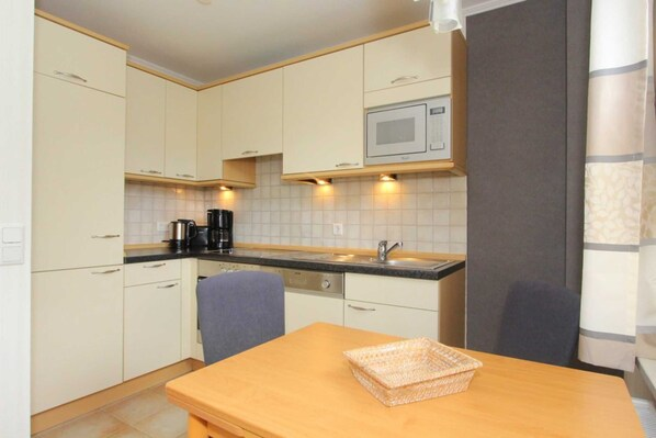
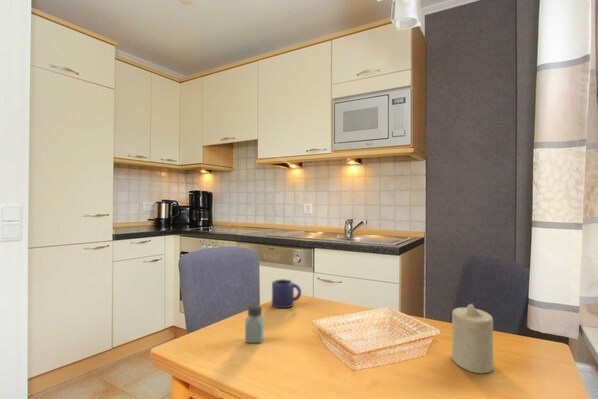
+ saltshaker [244,304,265,344]
+ candle [451,303,495,374]
+ mug [271,278,302,309]
